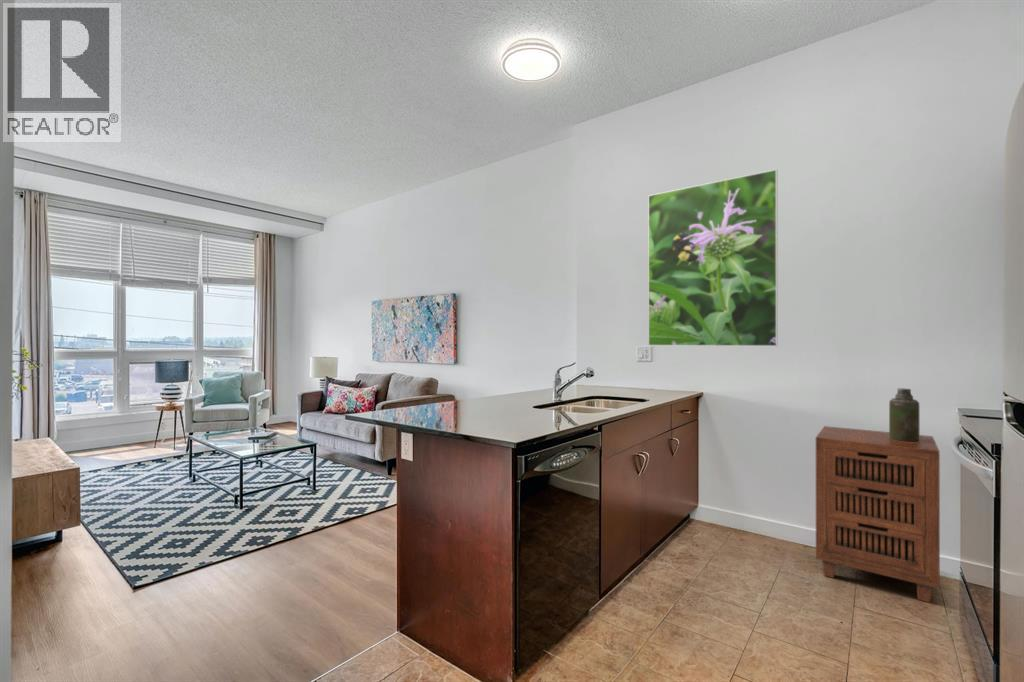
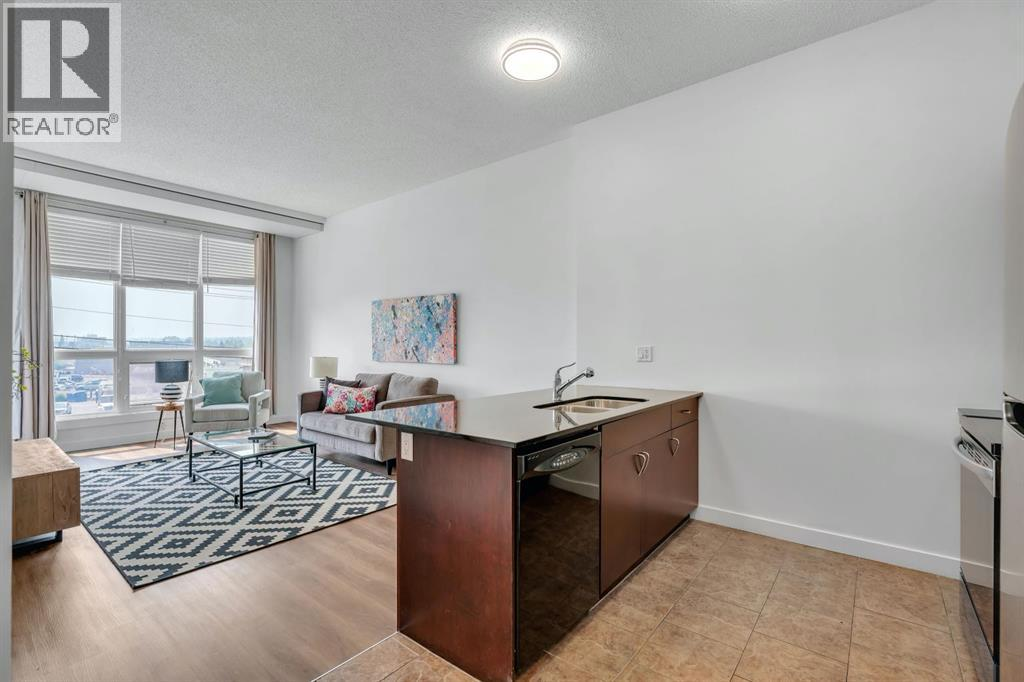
- cabinet [815,425,941,604]
- canister [888,387,920,442]
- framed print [647,168,779,347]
